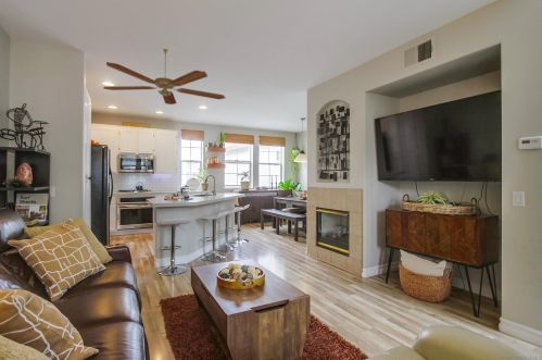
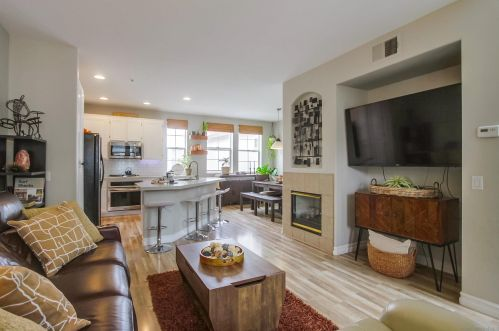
- ceiling fan [102,48,226,105]
